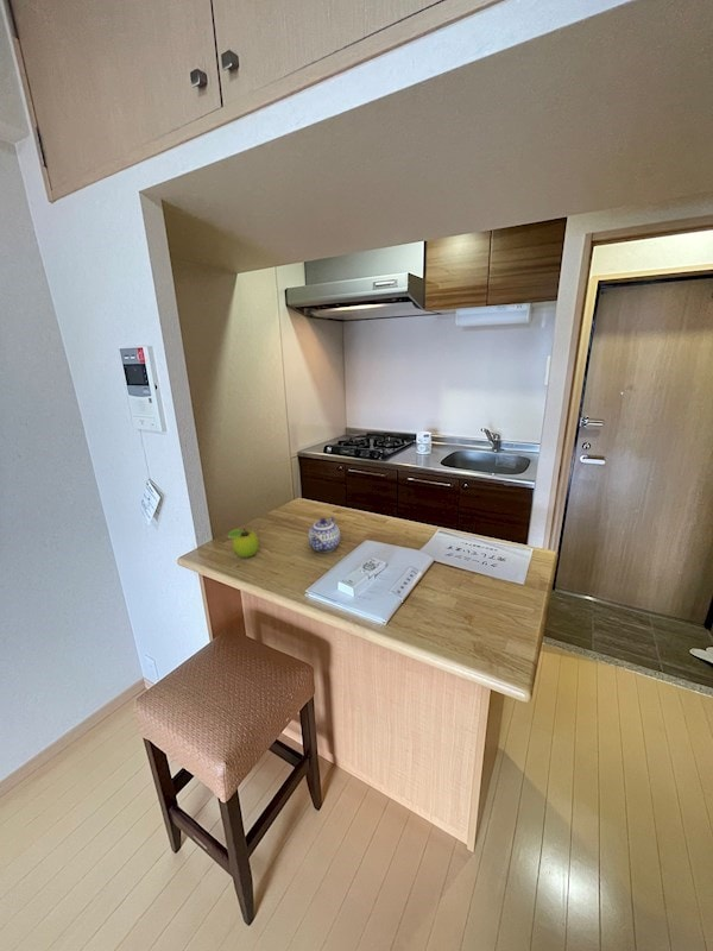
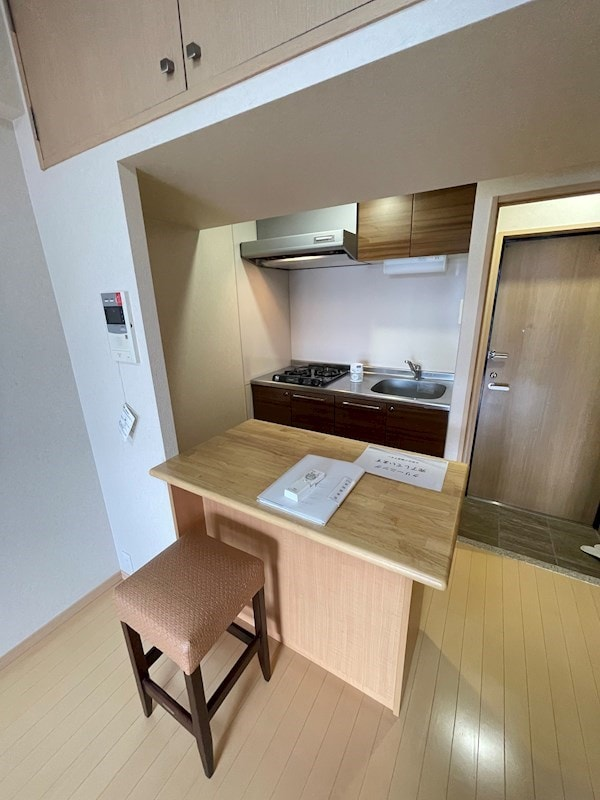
- fruit [227,528,260,559]
- teapot [307,516,341,553]
